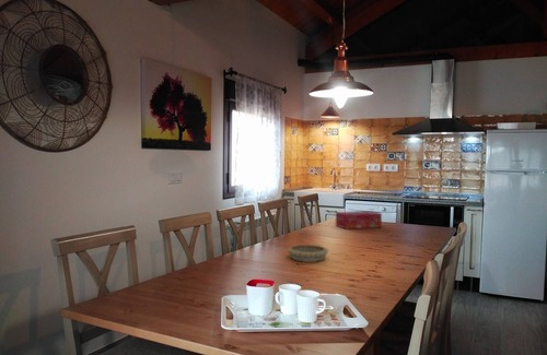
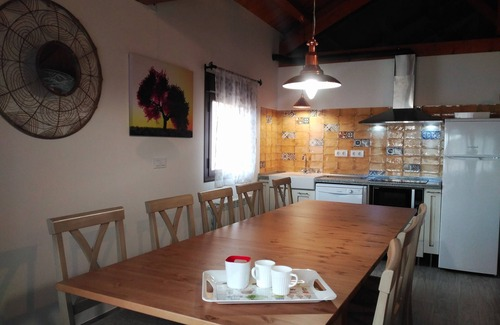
- tissue box [335,210,383,230]
- decorative bowl [287,244,329,263]
